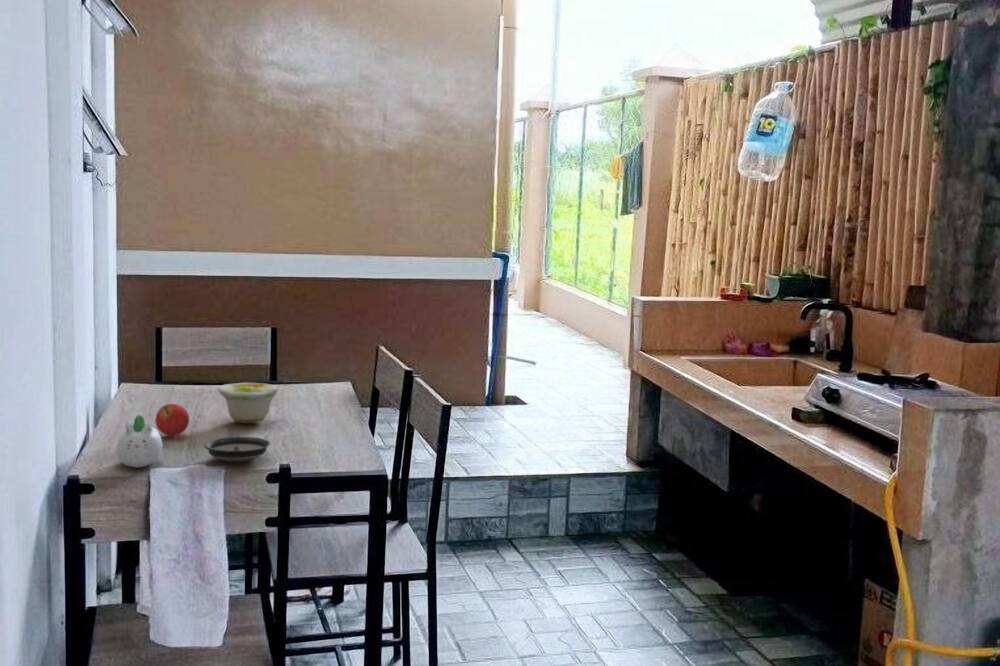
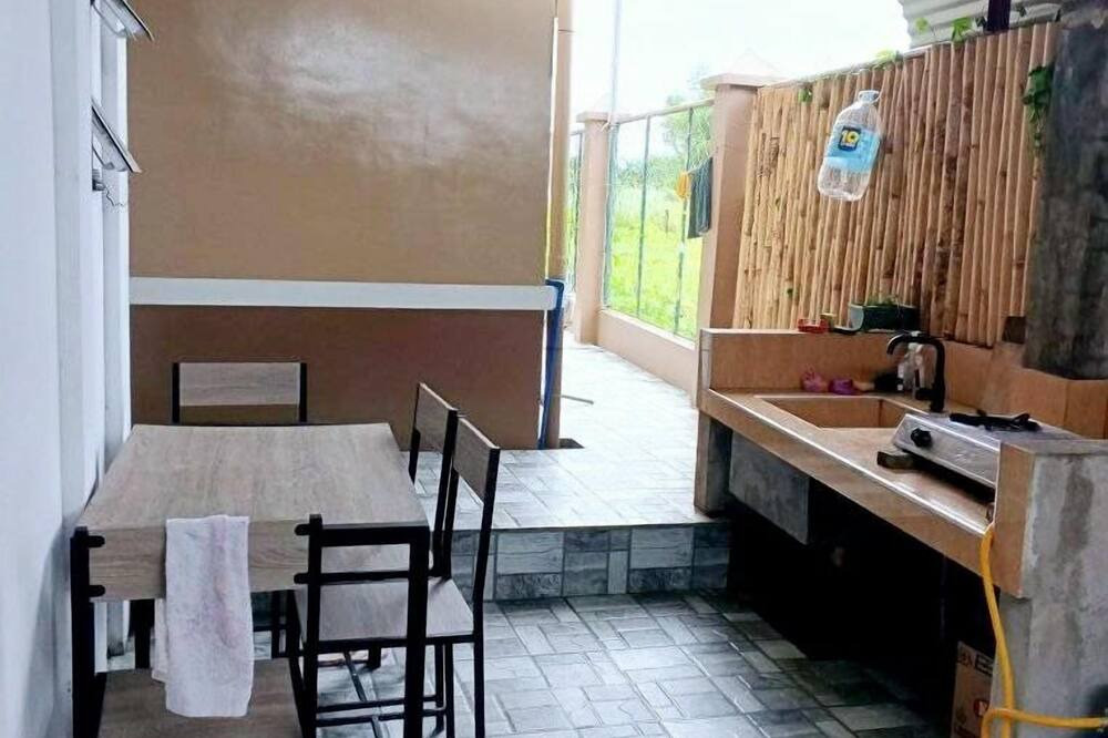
- bowl [216,382,280,424]
- succulent planter [115,414,163,469]
- fruit [154,403,190,437]
- saucer [203,436,272,463]
